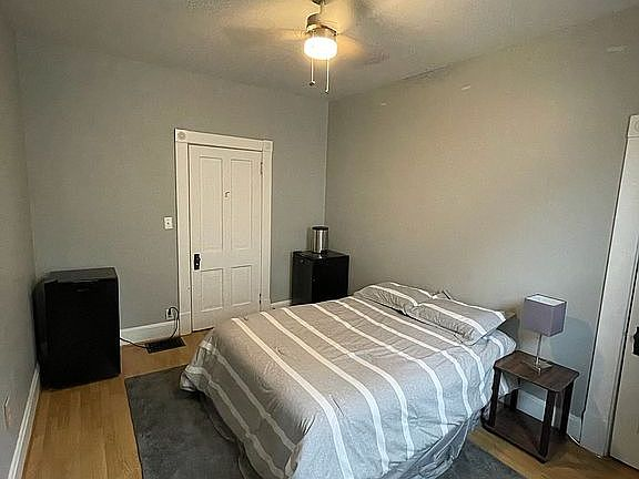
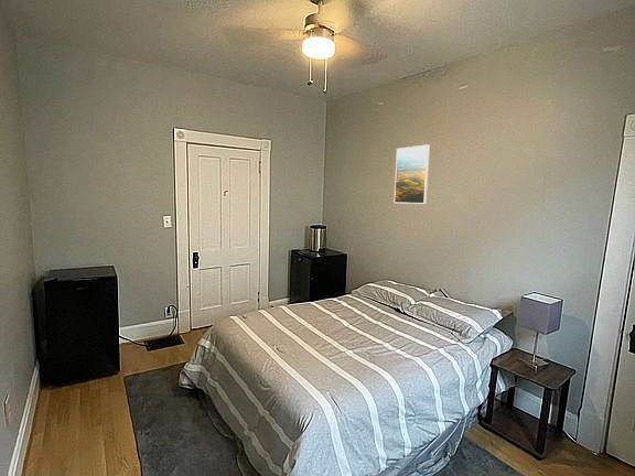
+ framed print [394,143,431,205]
